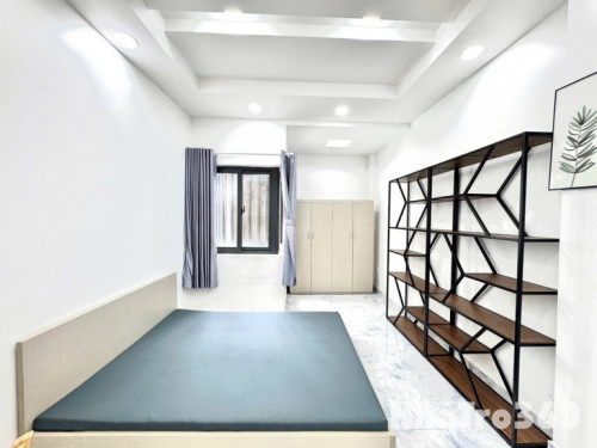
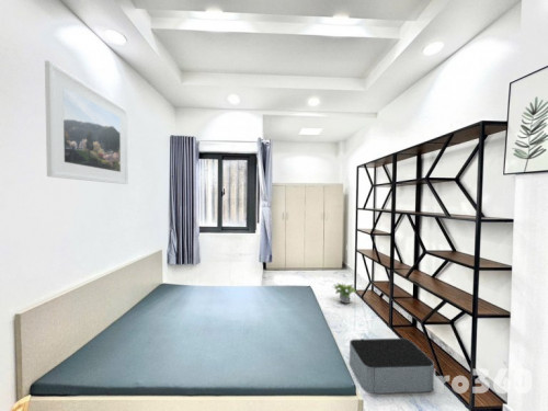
+ potted plant [332,282,357,305]
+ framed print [44,59,129,185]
+ storage bin [349,338,435,395]
